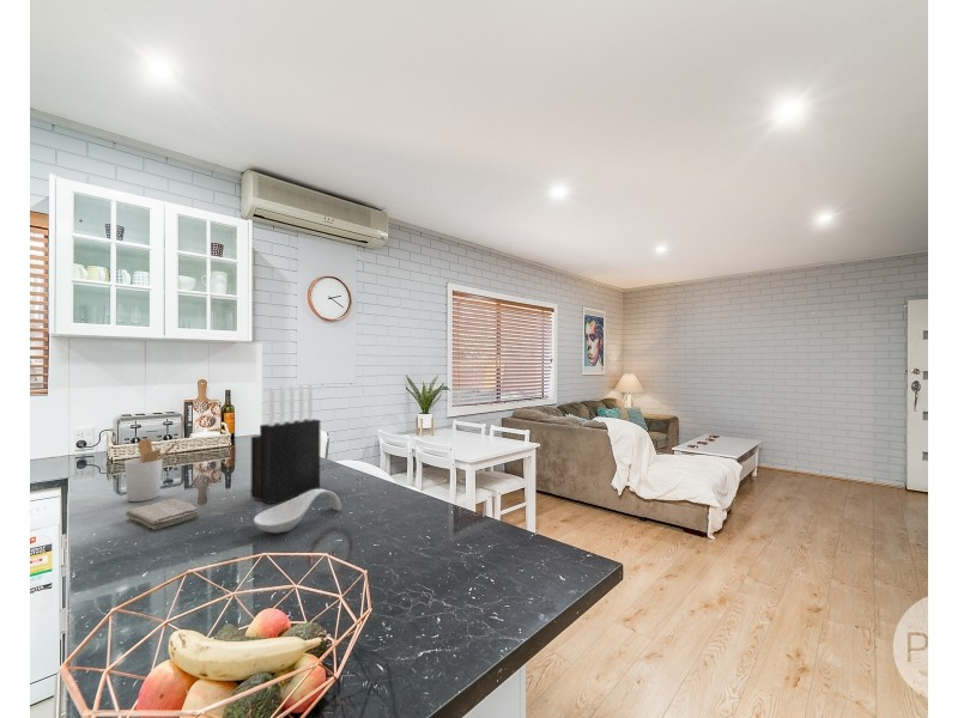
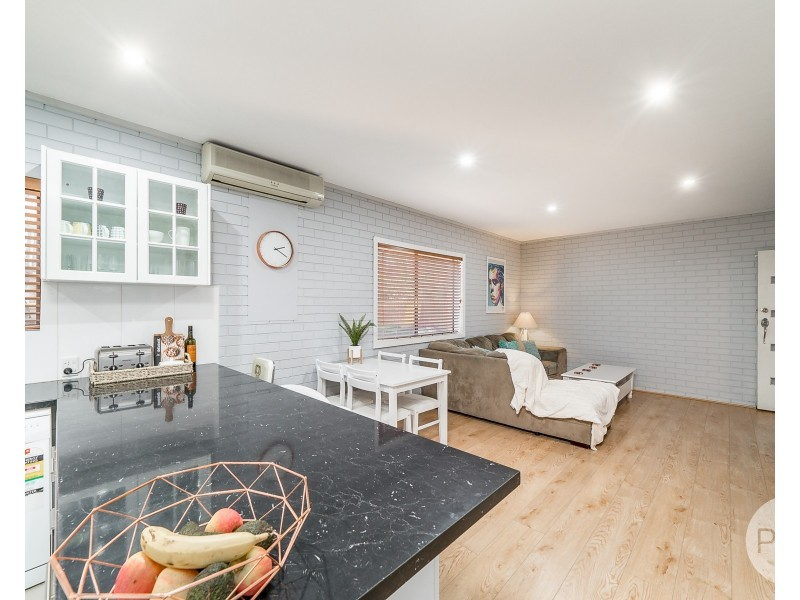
- washcloth [125,497,200,531]
- knife block [250,384,321,505]
- utensil holder [123,438,181,503]
- spoon rest [253,488,342,534]
